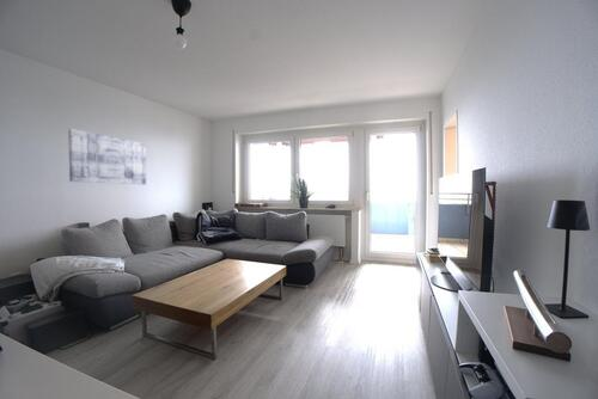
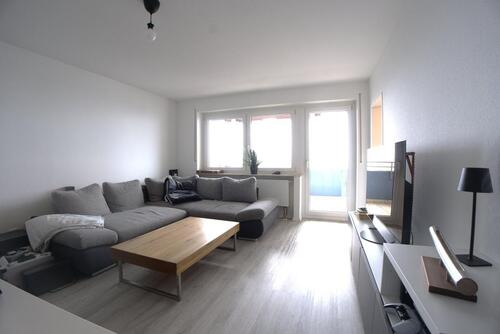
- wall art [67,128,147,185]
